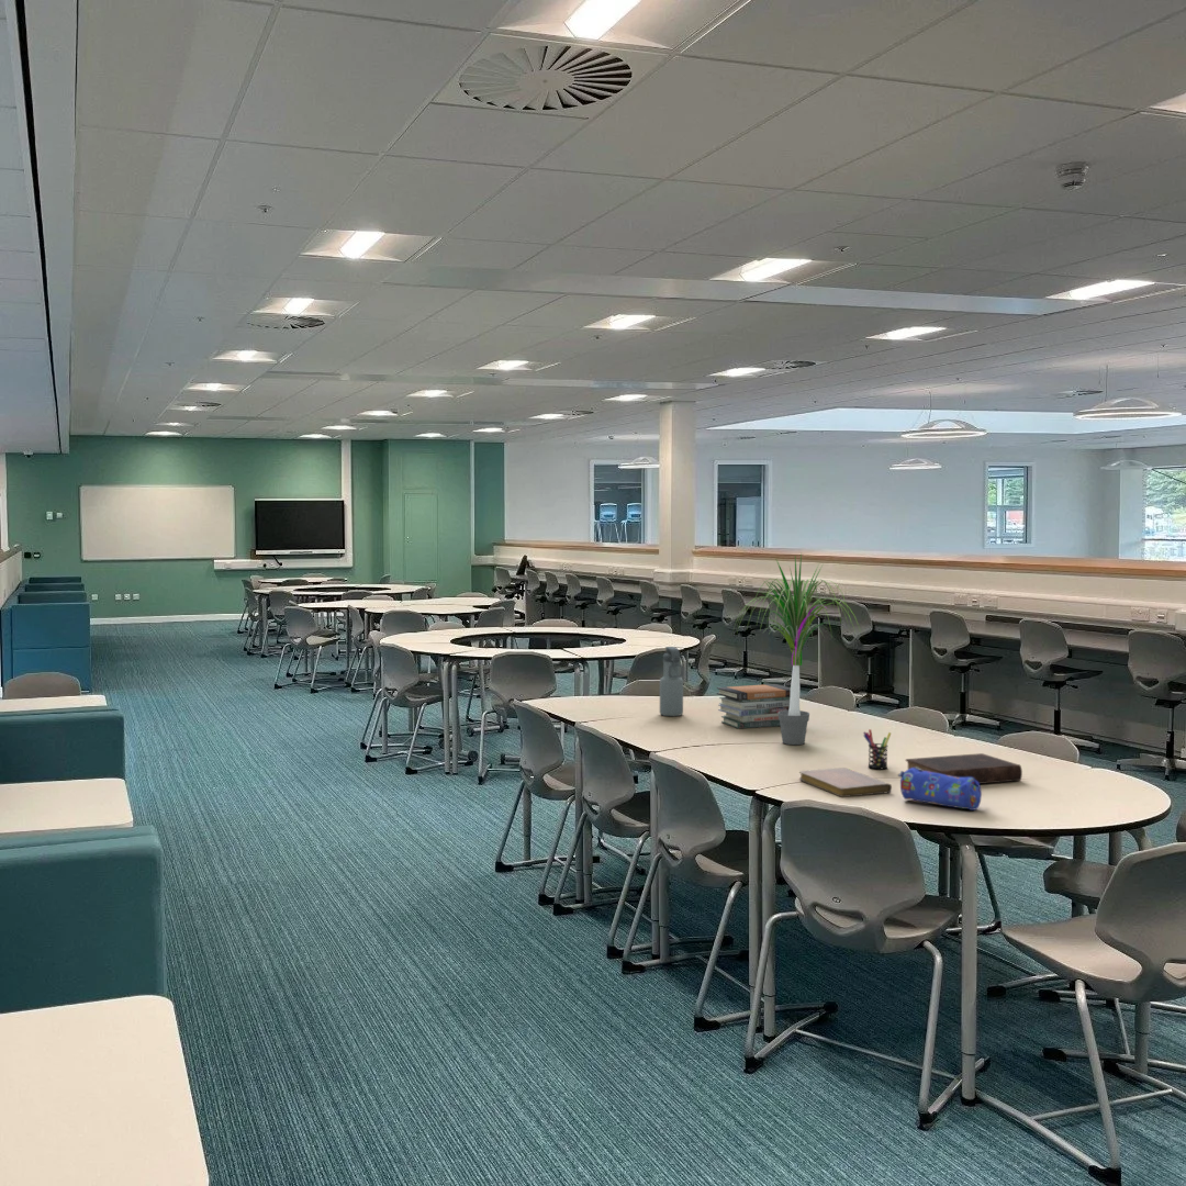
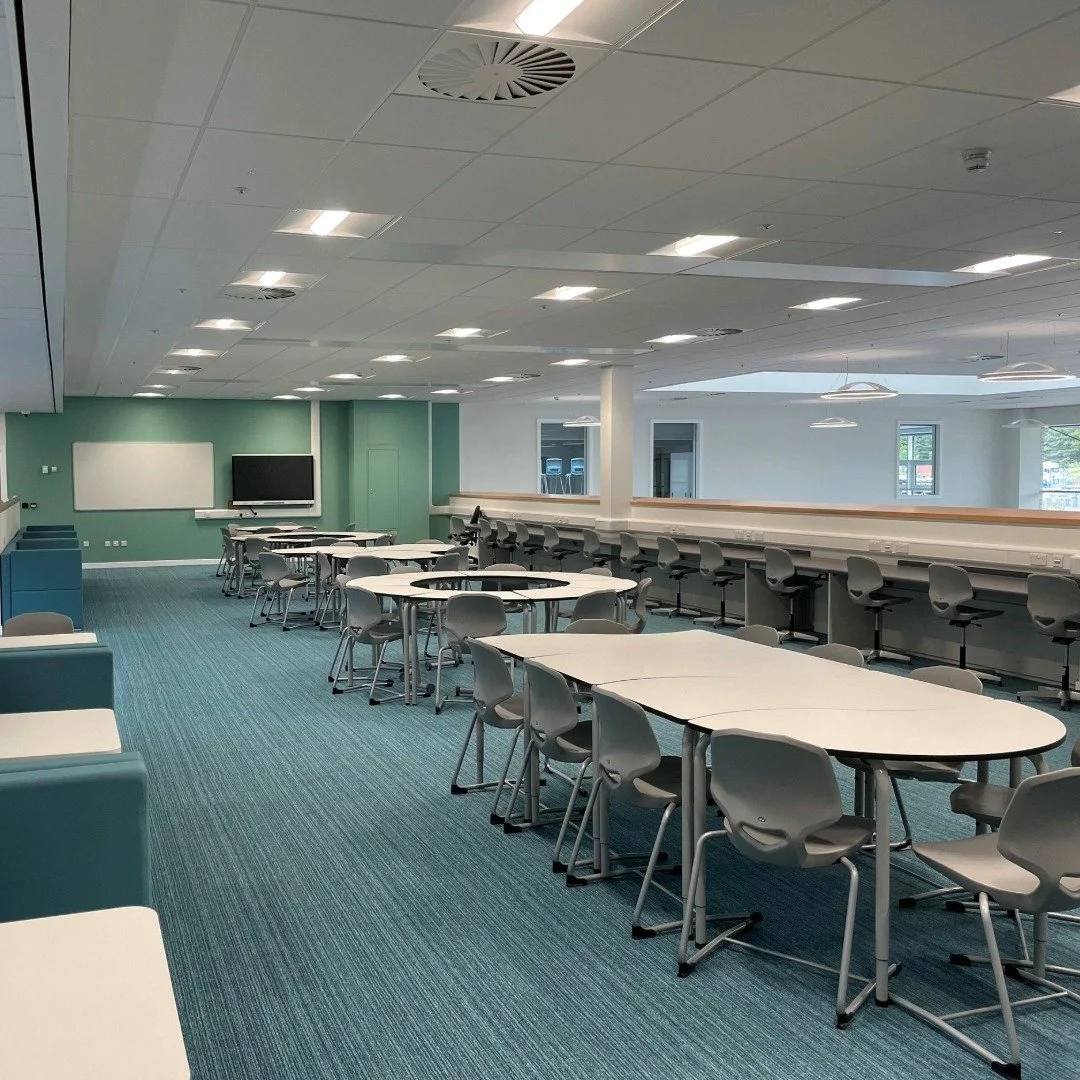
- pen holder [862,728,892,770]
- water bottle [659,646,684,717]
- book [905,752,1023,785]
- book stack [716,683,791,730]
- potted plant [731,553,861,746]
- notebook [798,767,893,798]
- pencil case [897,767,983,812]
